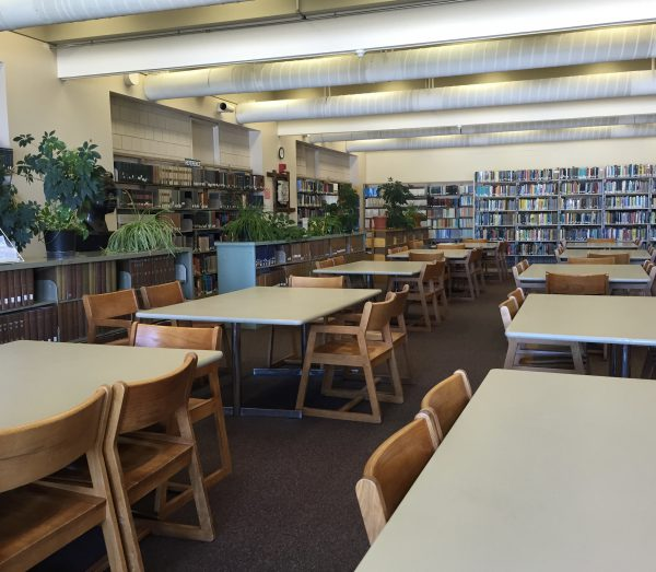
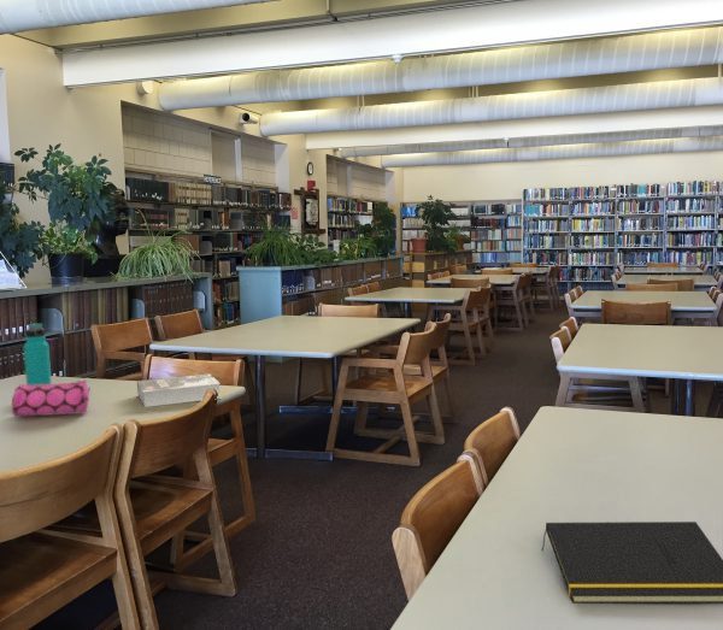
+ book [136,372,222,408]
+ water bottle [23,322,53,385]
+ pencil case [11,377,92,418]
+ notepad [540,520,723,605]
